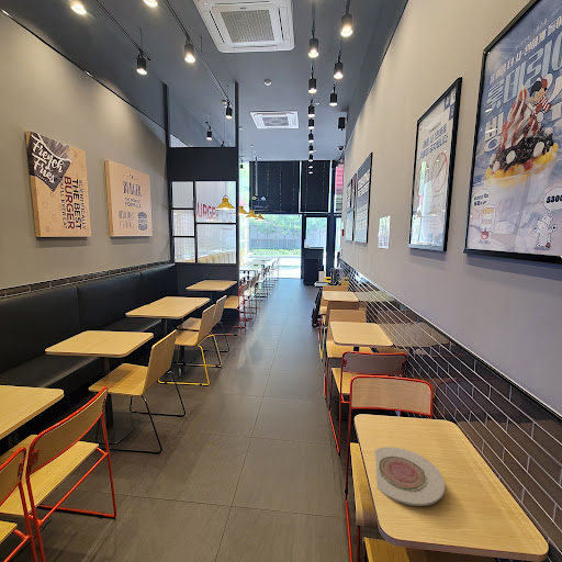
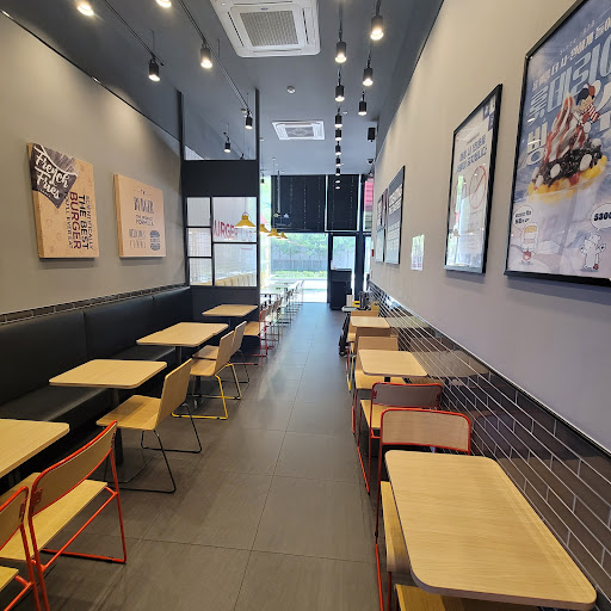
- plate [374,446,446,507]
